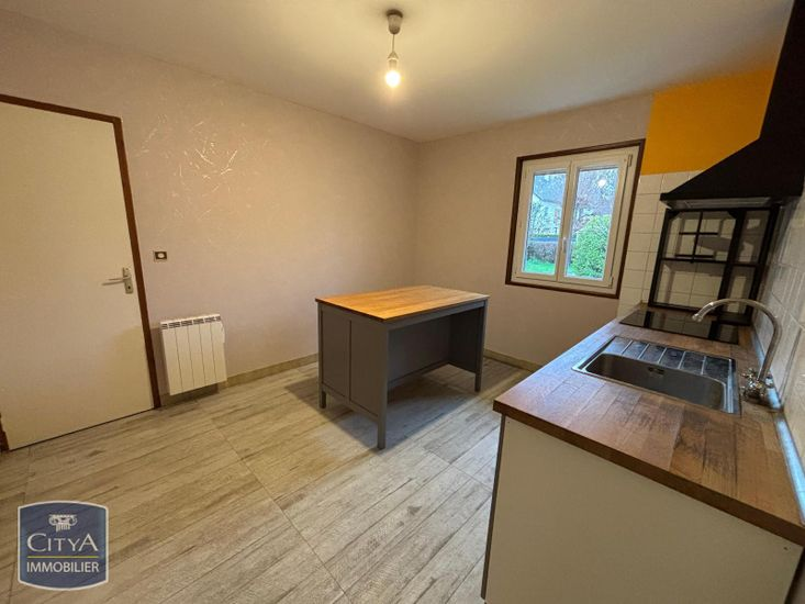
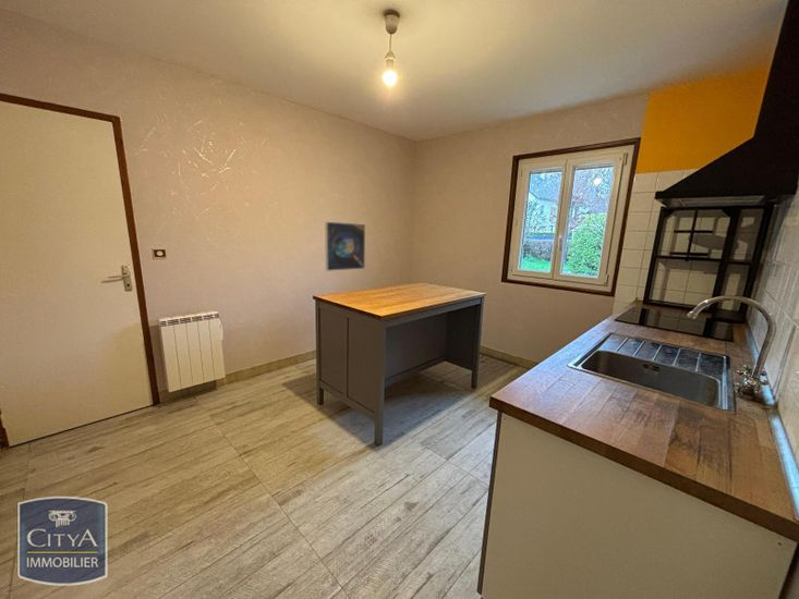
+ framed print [324,221,366,272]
